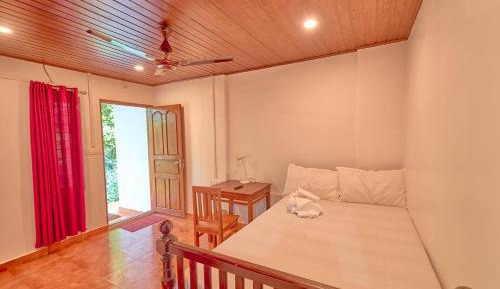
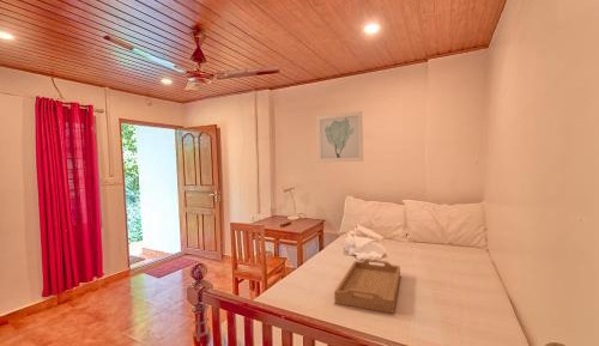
+ wall art [315,110,364,164]
+ serving tray [333,259,401,315]
